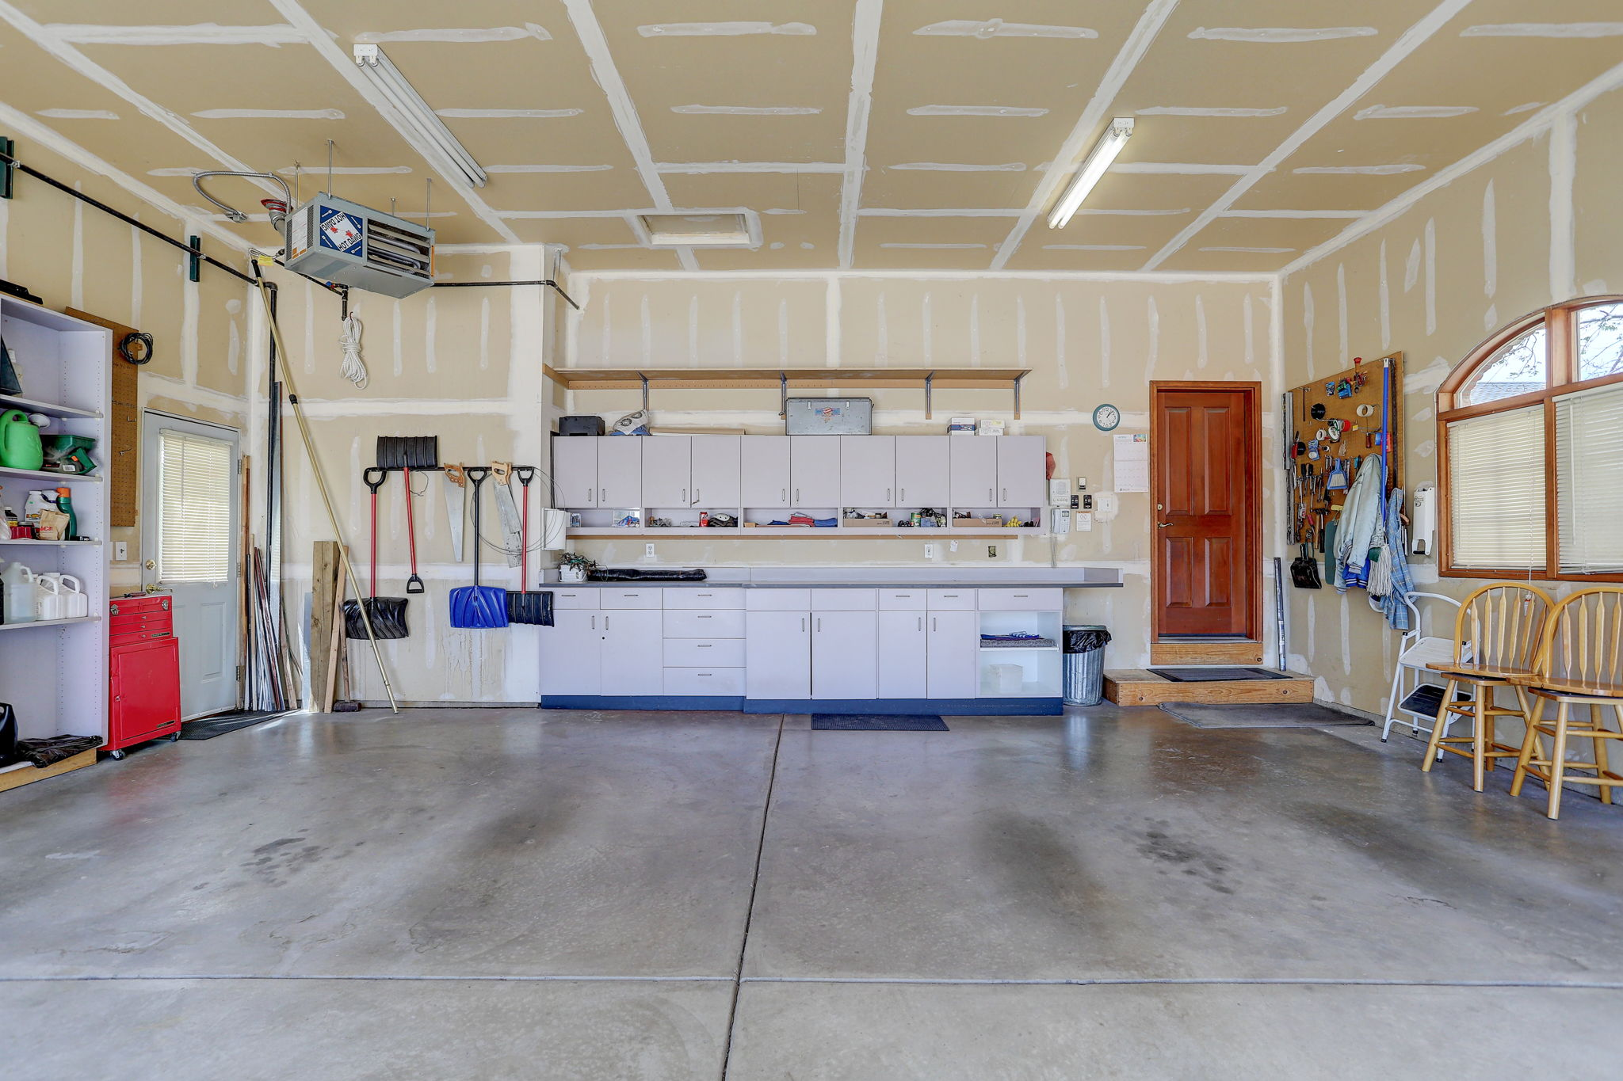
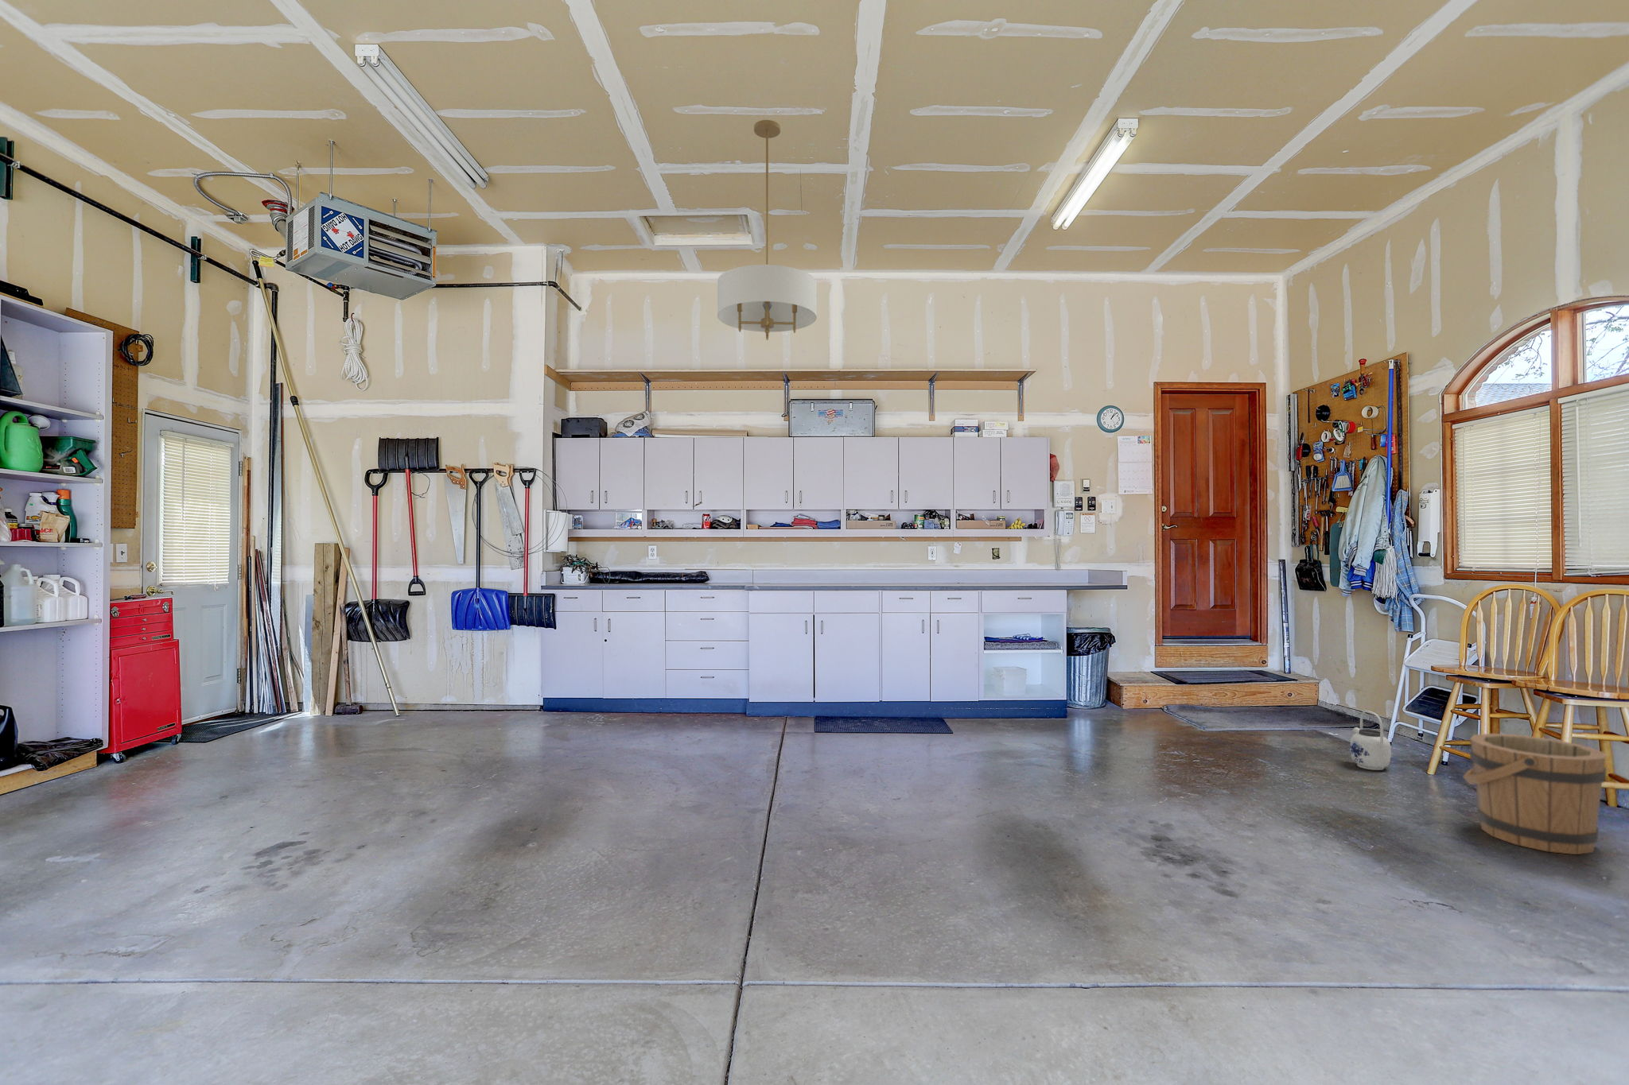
+ light fixture [717,119,818,341]
+ teapot [1349,710,1392,771]
+ bucket [1462,733,1607,855]
